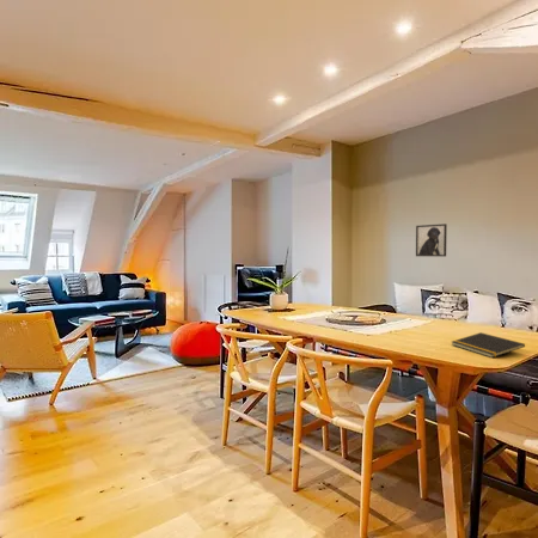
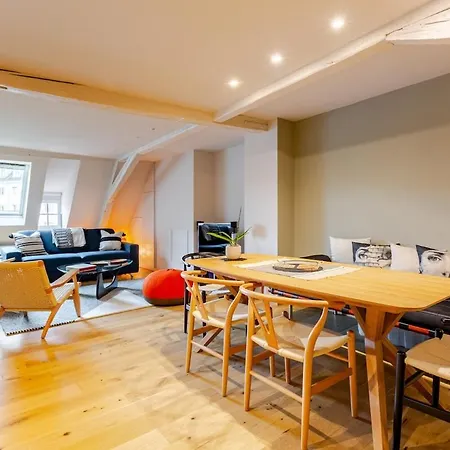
- notepad [451,331,526,359]
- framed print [415,222,448,258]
